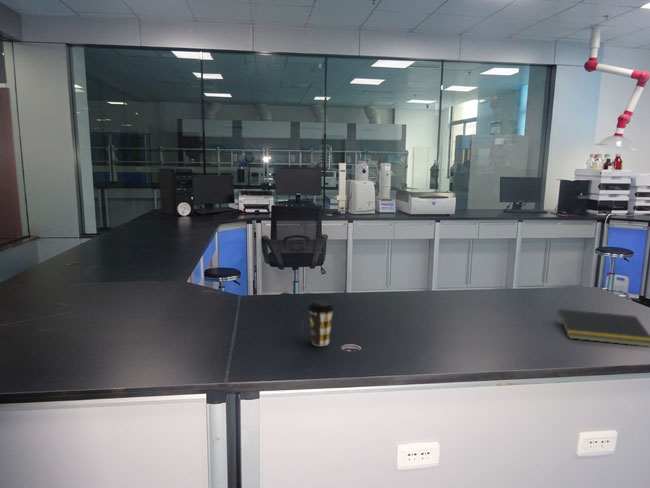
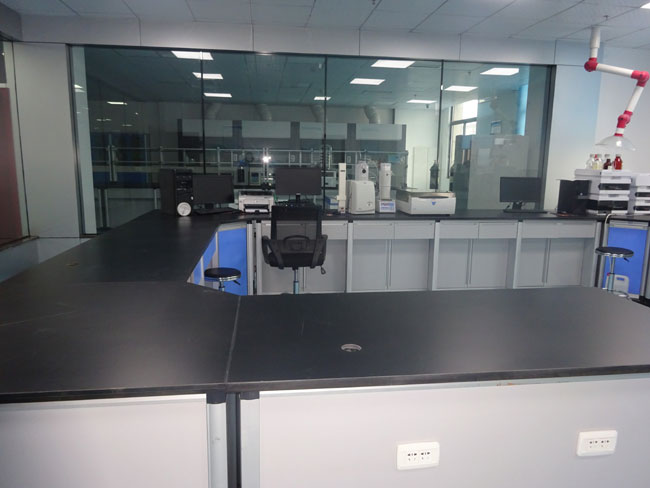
- coffee cup [307,299,336,347]
- notepad [554,308,650,348]
